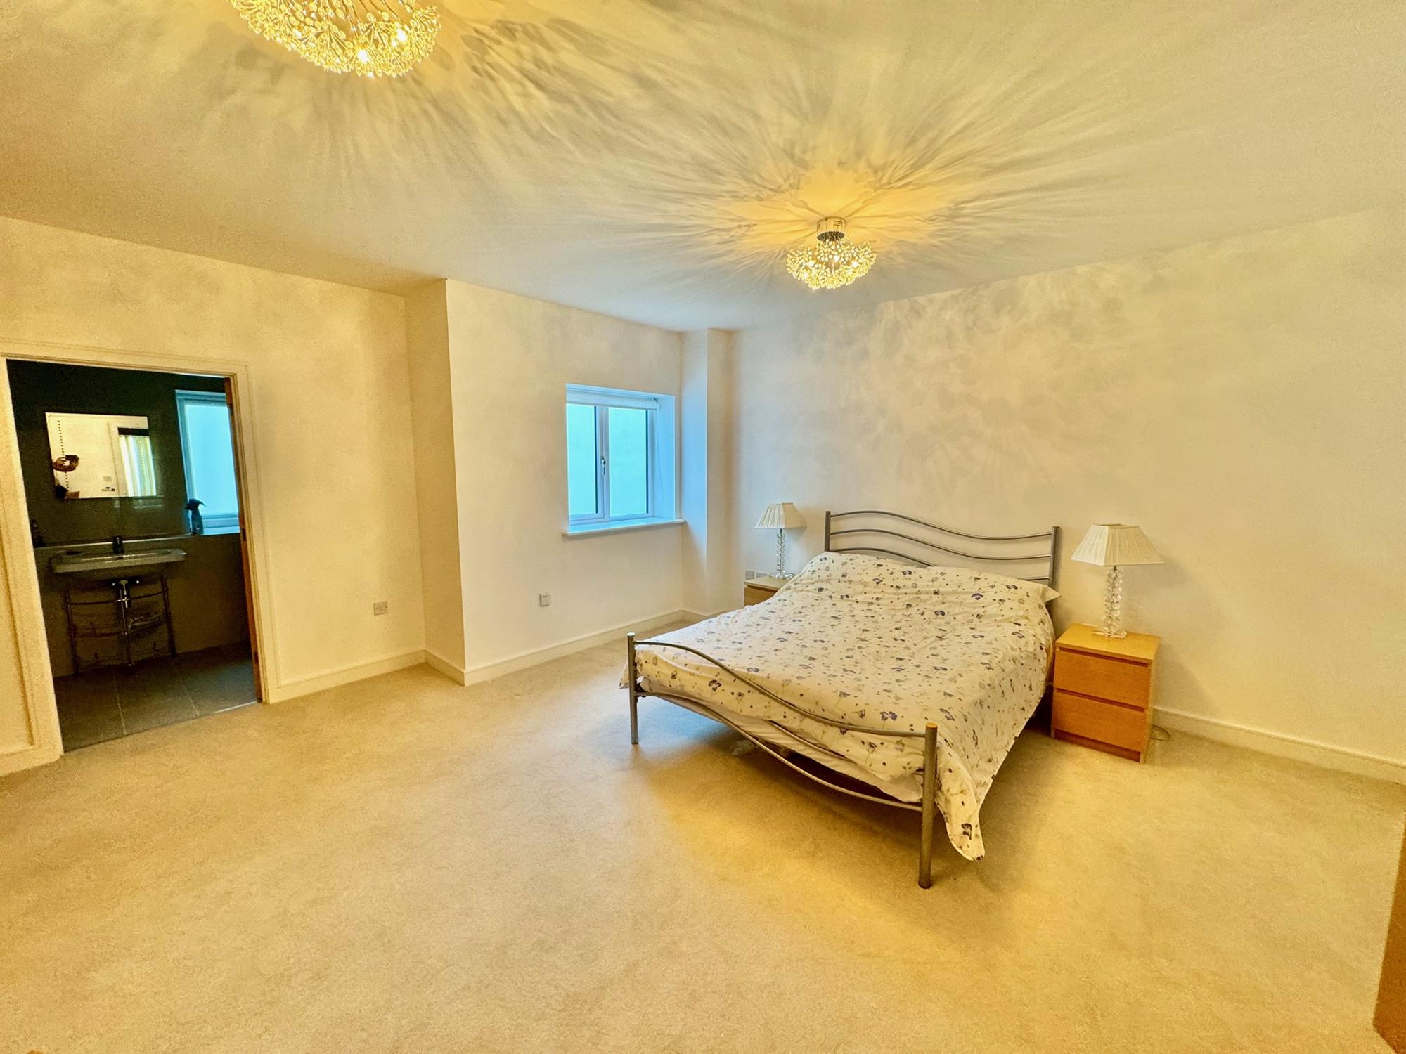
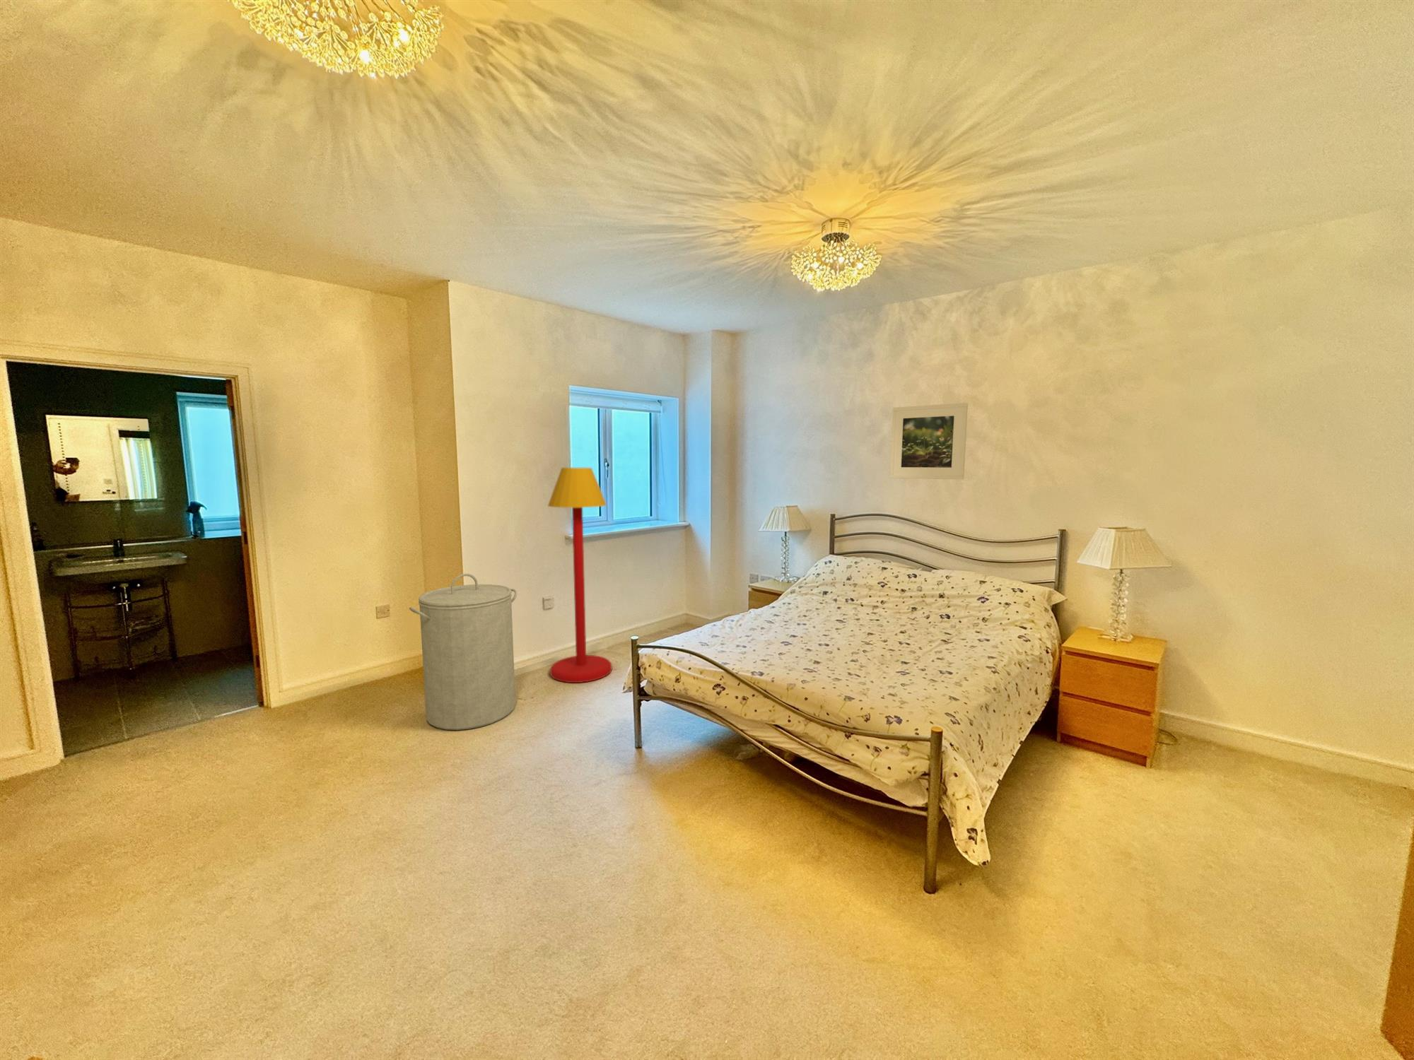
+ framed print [890,402,969,481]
+ laundry hamper [409,573,518,730]
+ floor lamp [547,468,613,684]
